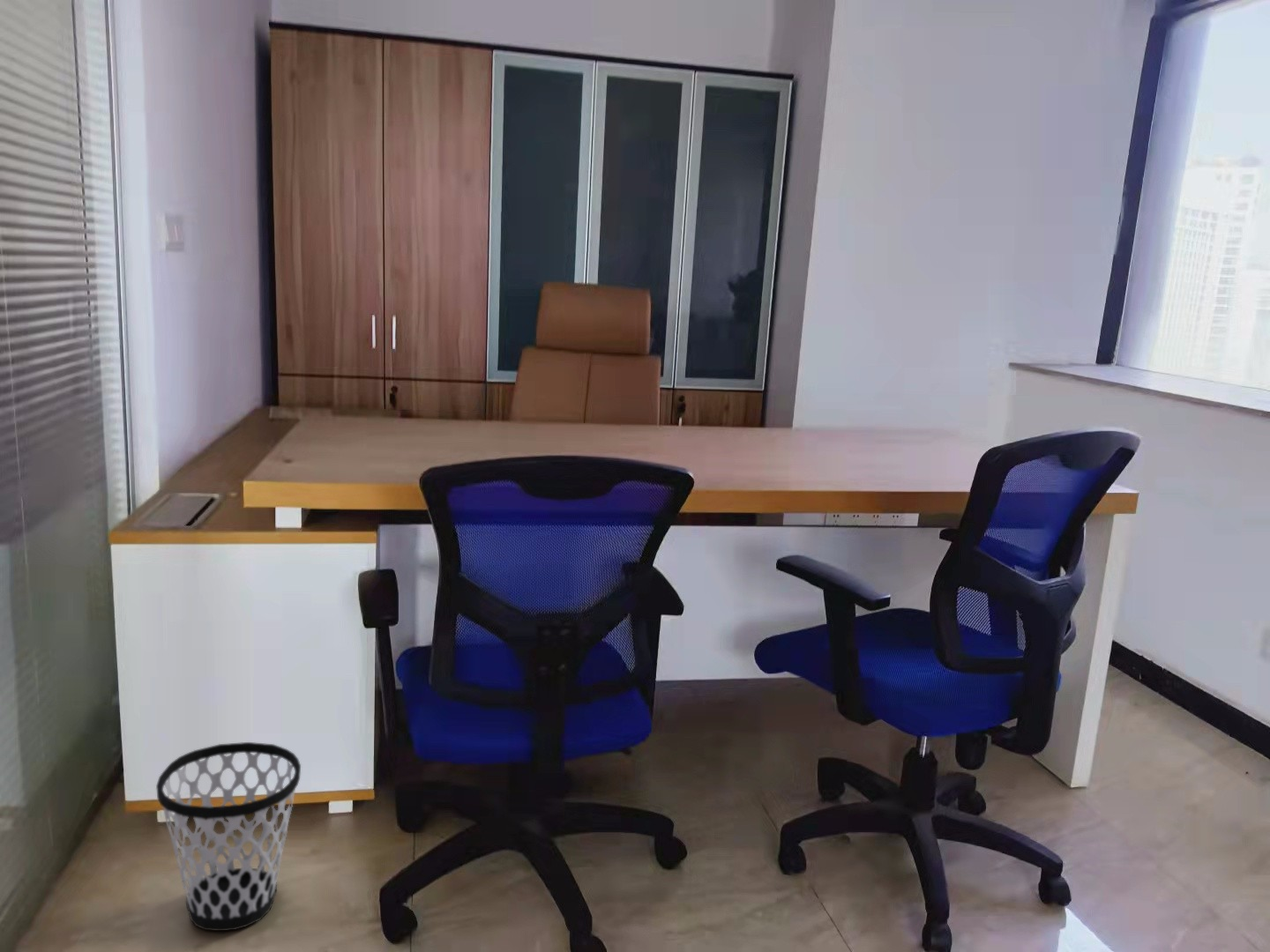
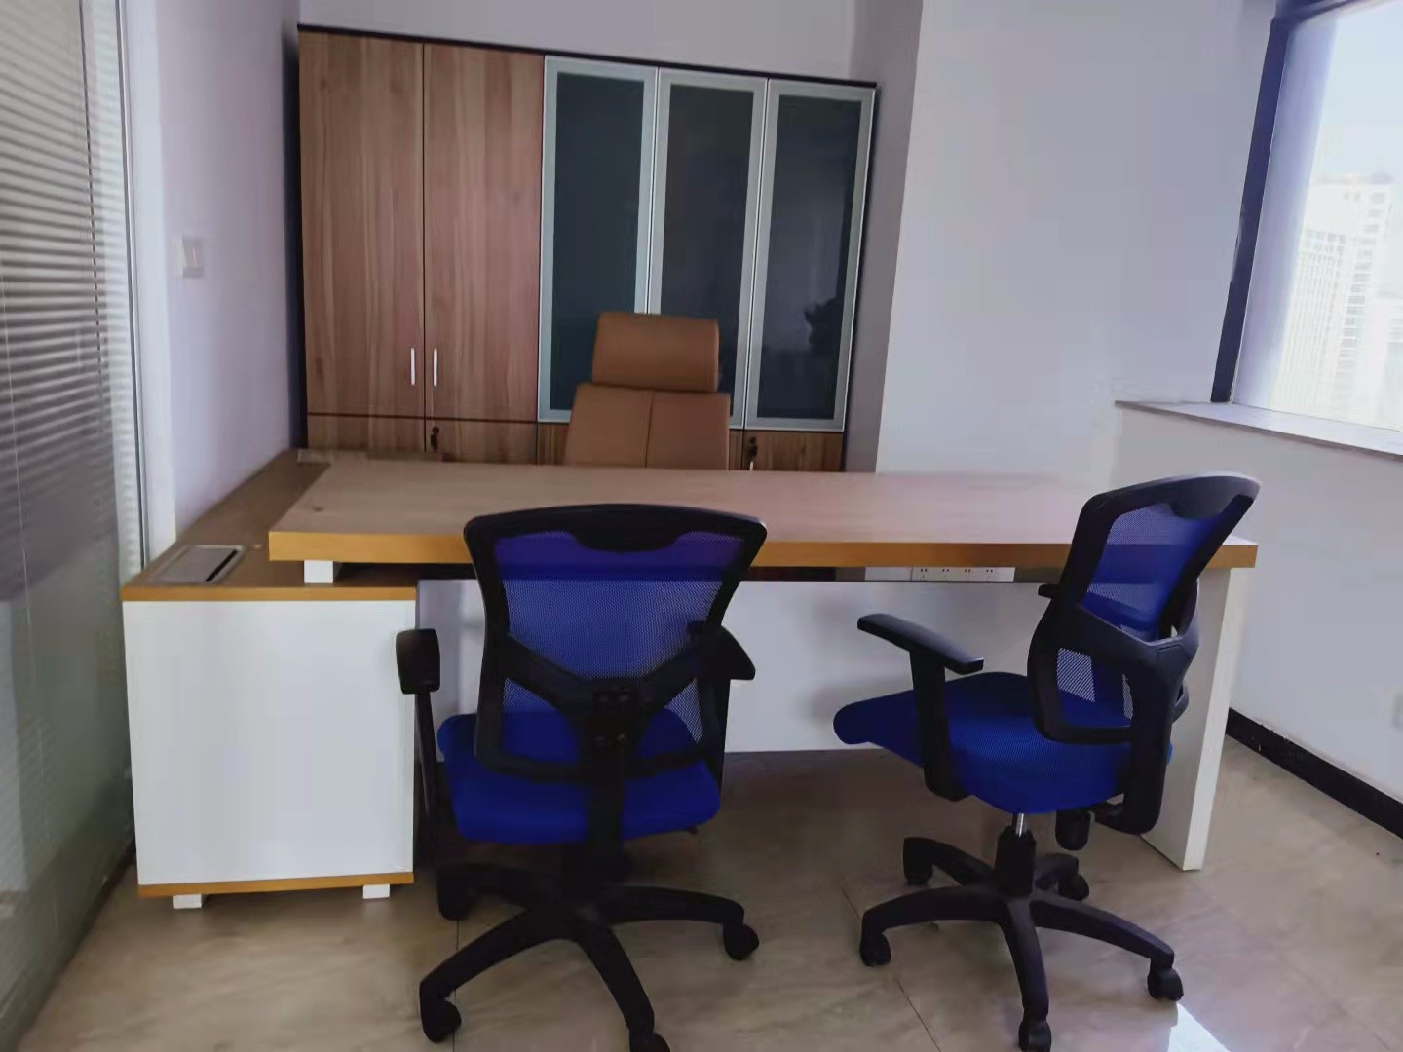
- wastebasket [155,741,302,932]
